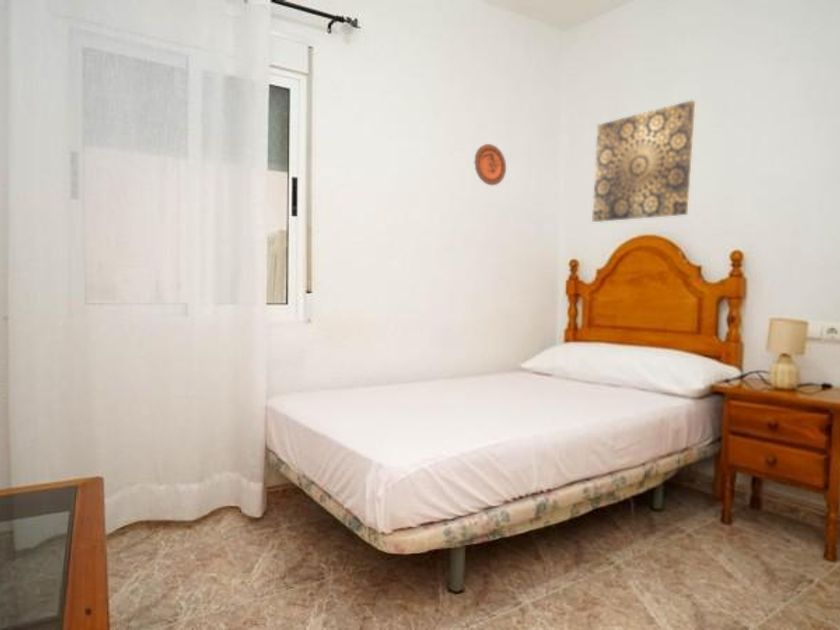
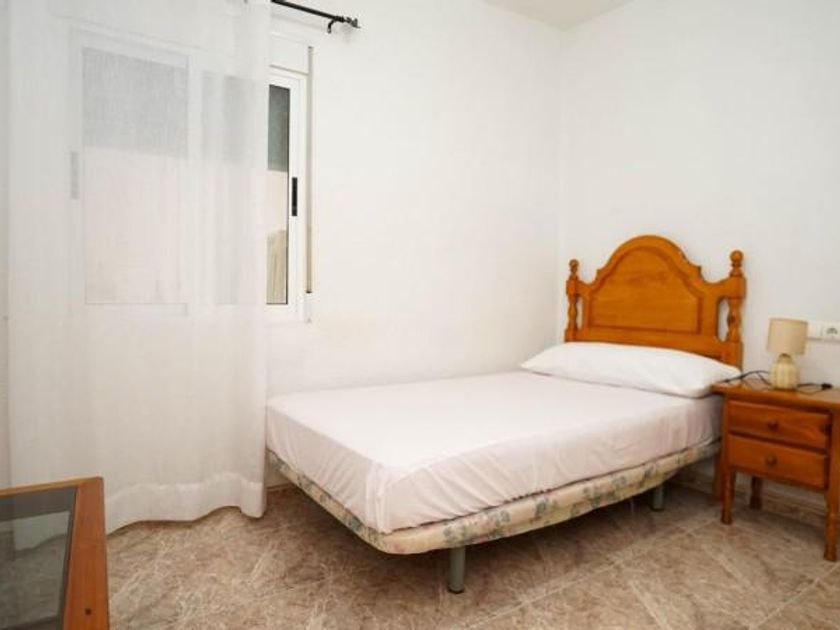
- decorative plate [473,143,507,186]
- wall art [591,99,697,223]
